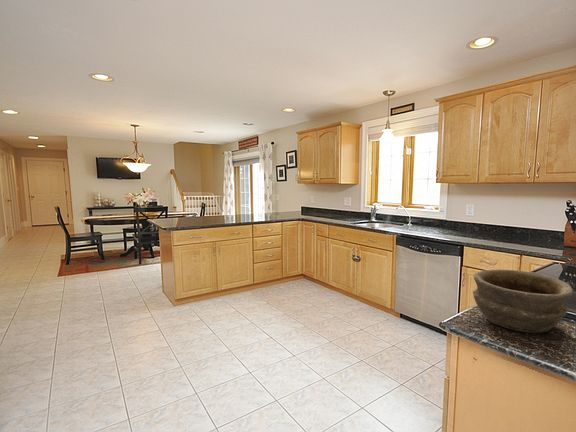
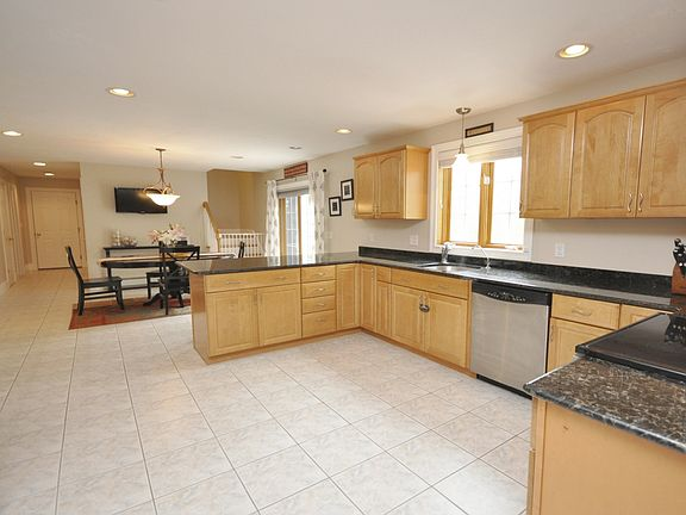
- bowl [472,269,574,334]
